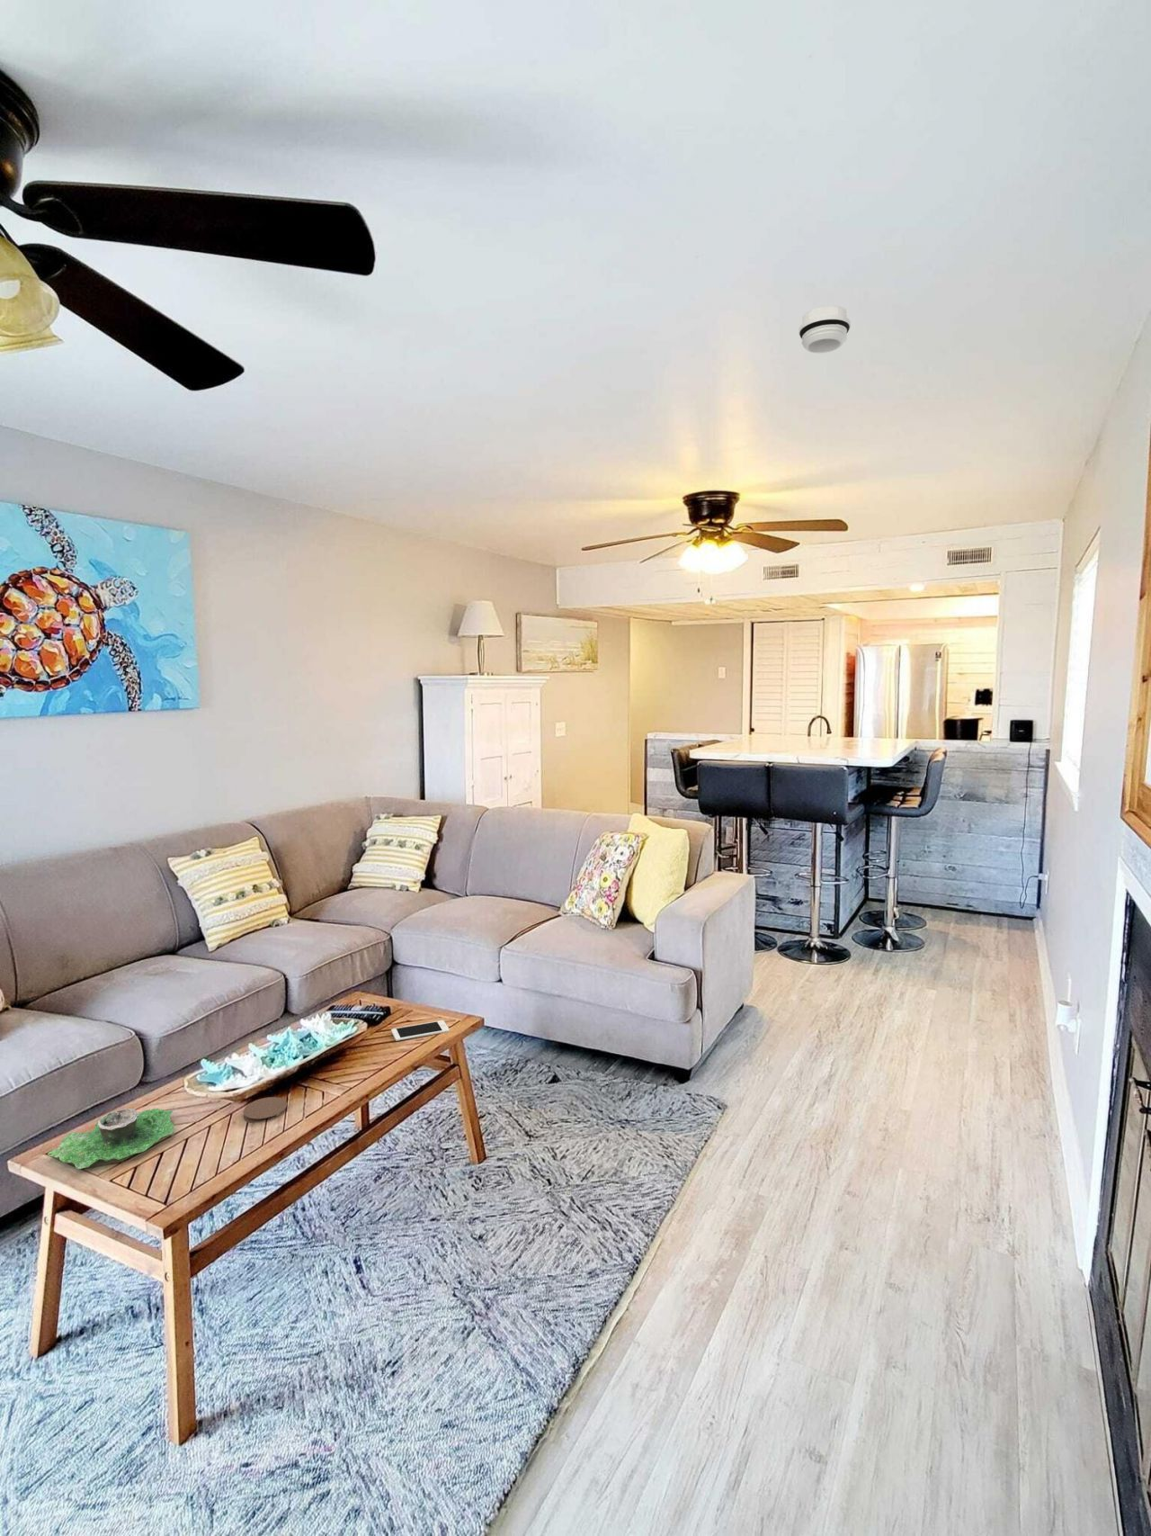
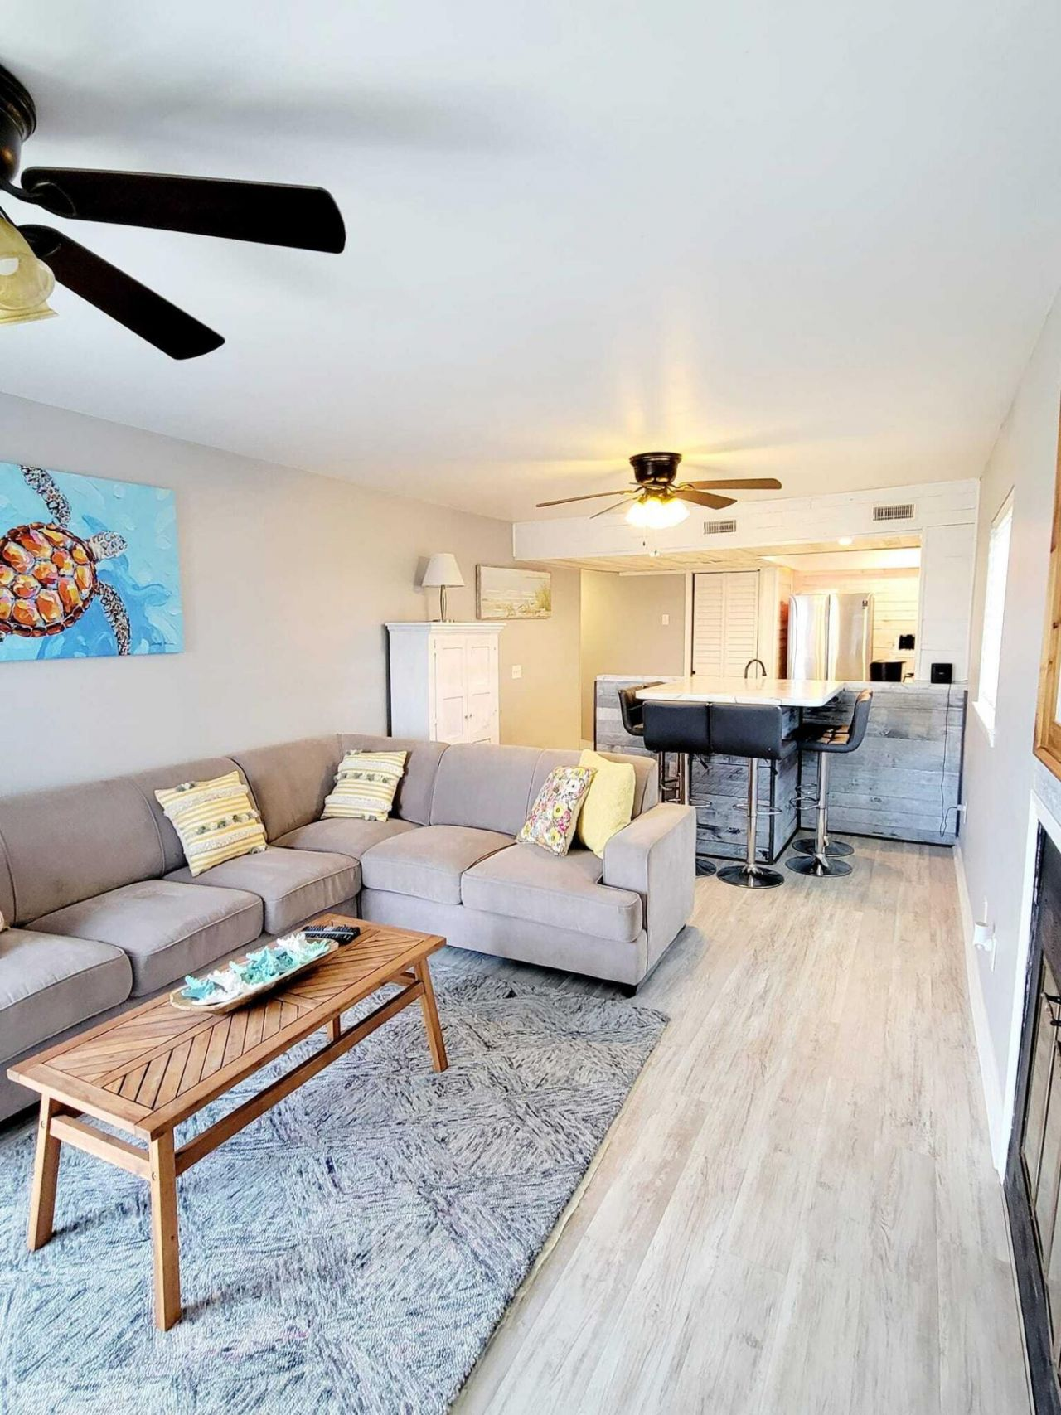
- coaster [243,1096,288,1125]
- cell phone [391,1020,451,1043]
- succulent planter [47,1108,175,1170]
- smoke detector [798,305,851,353]
